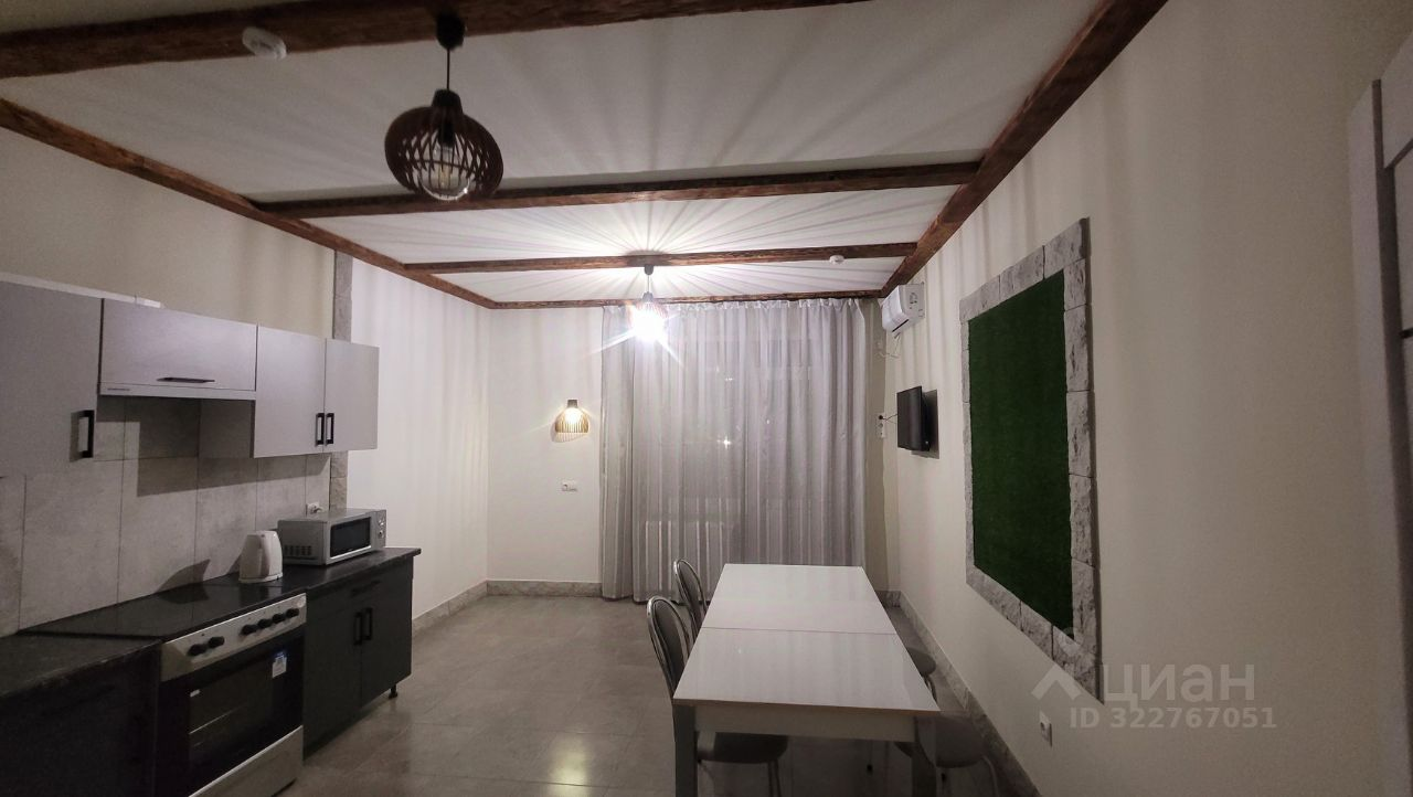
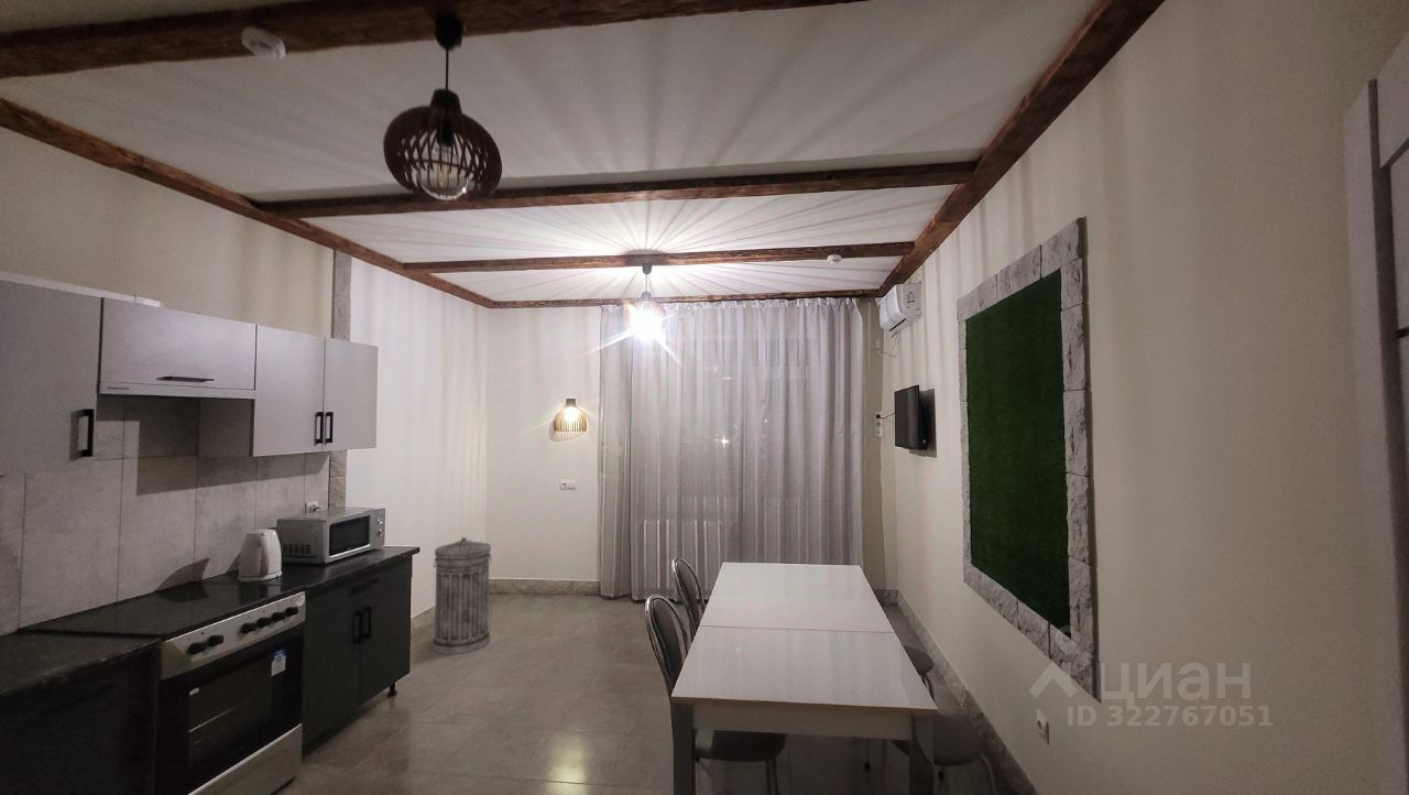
+ trash can [432,536,493,655]
